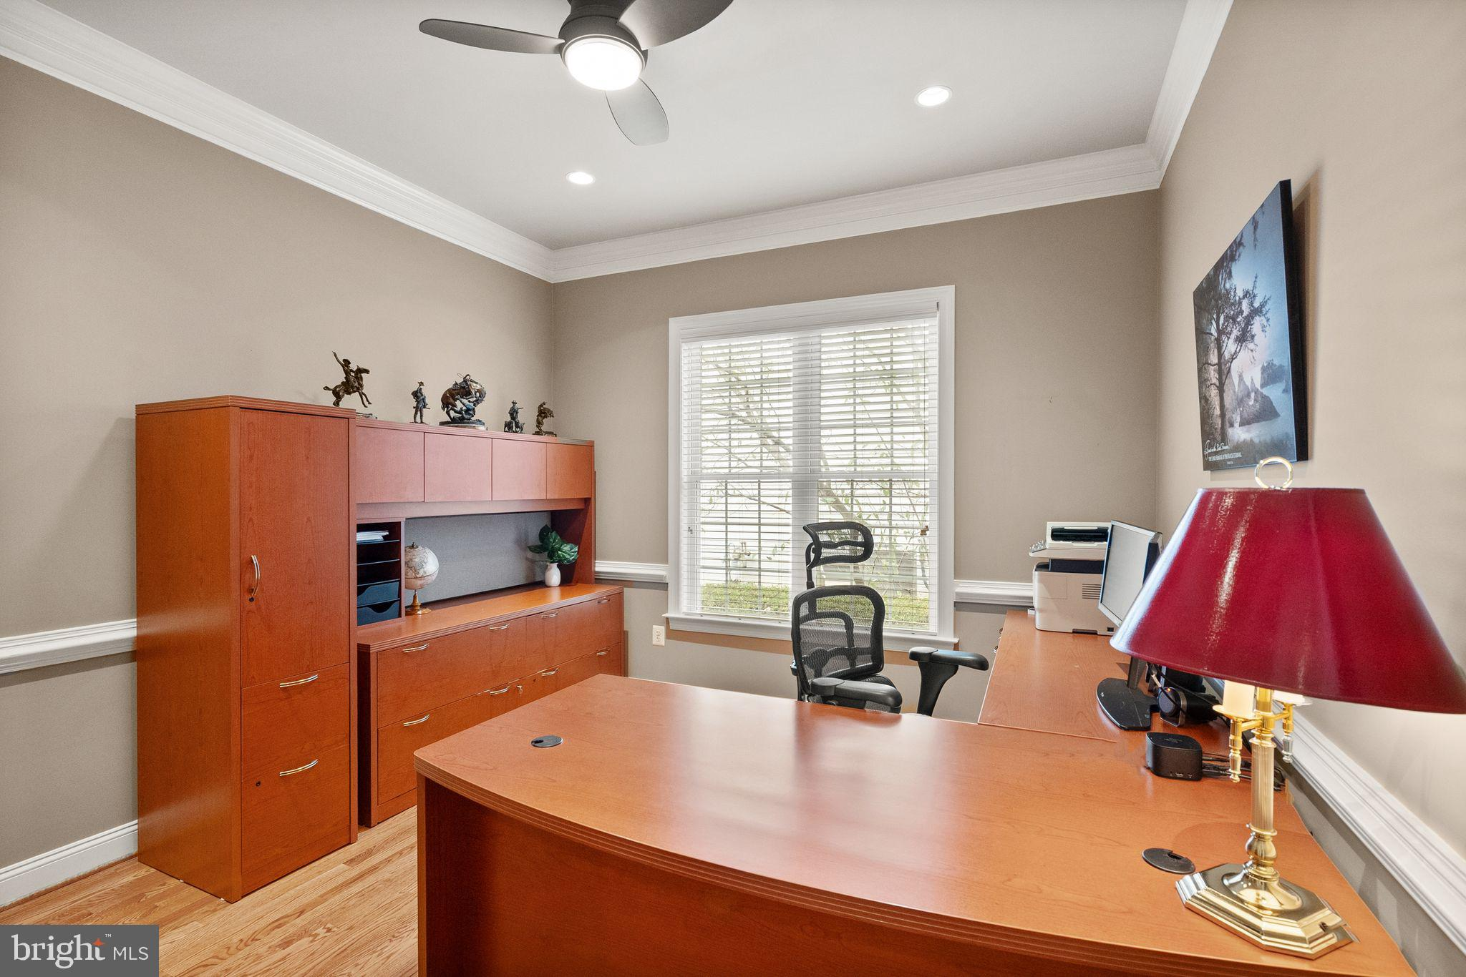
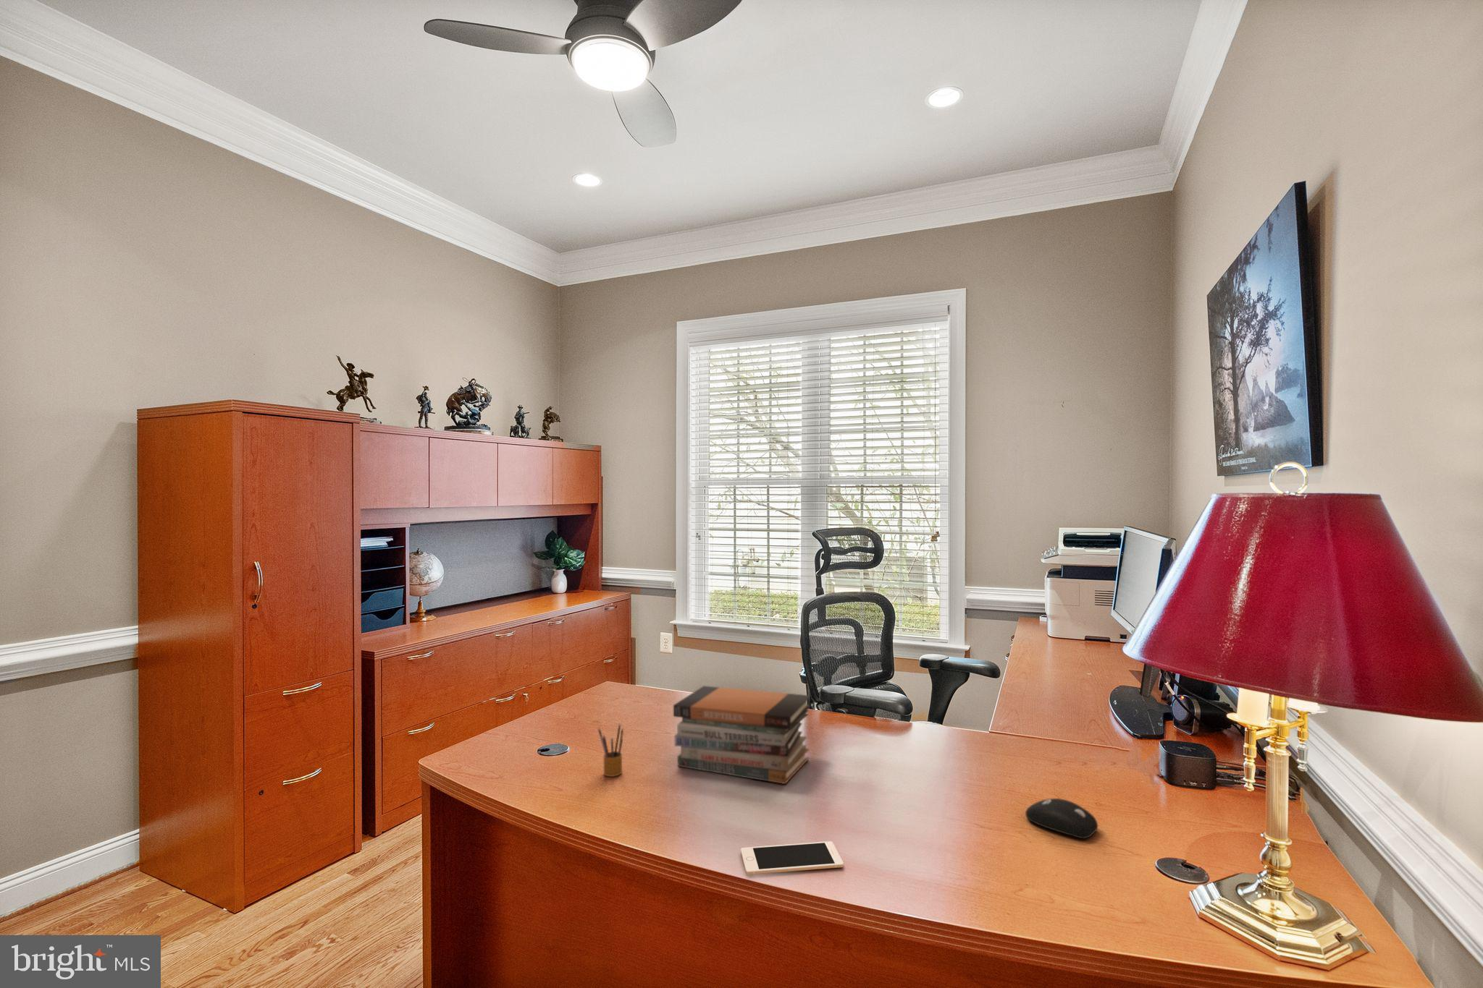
+ book stack [673,685,811,785]
+ pencil box [597,723,625,777]
+ computer mouse [1025,797,1099,839]
+ cell phone [740,840,844,876]
